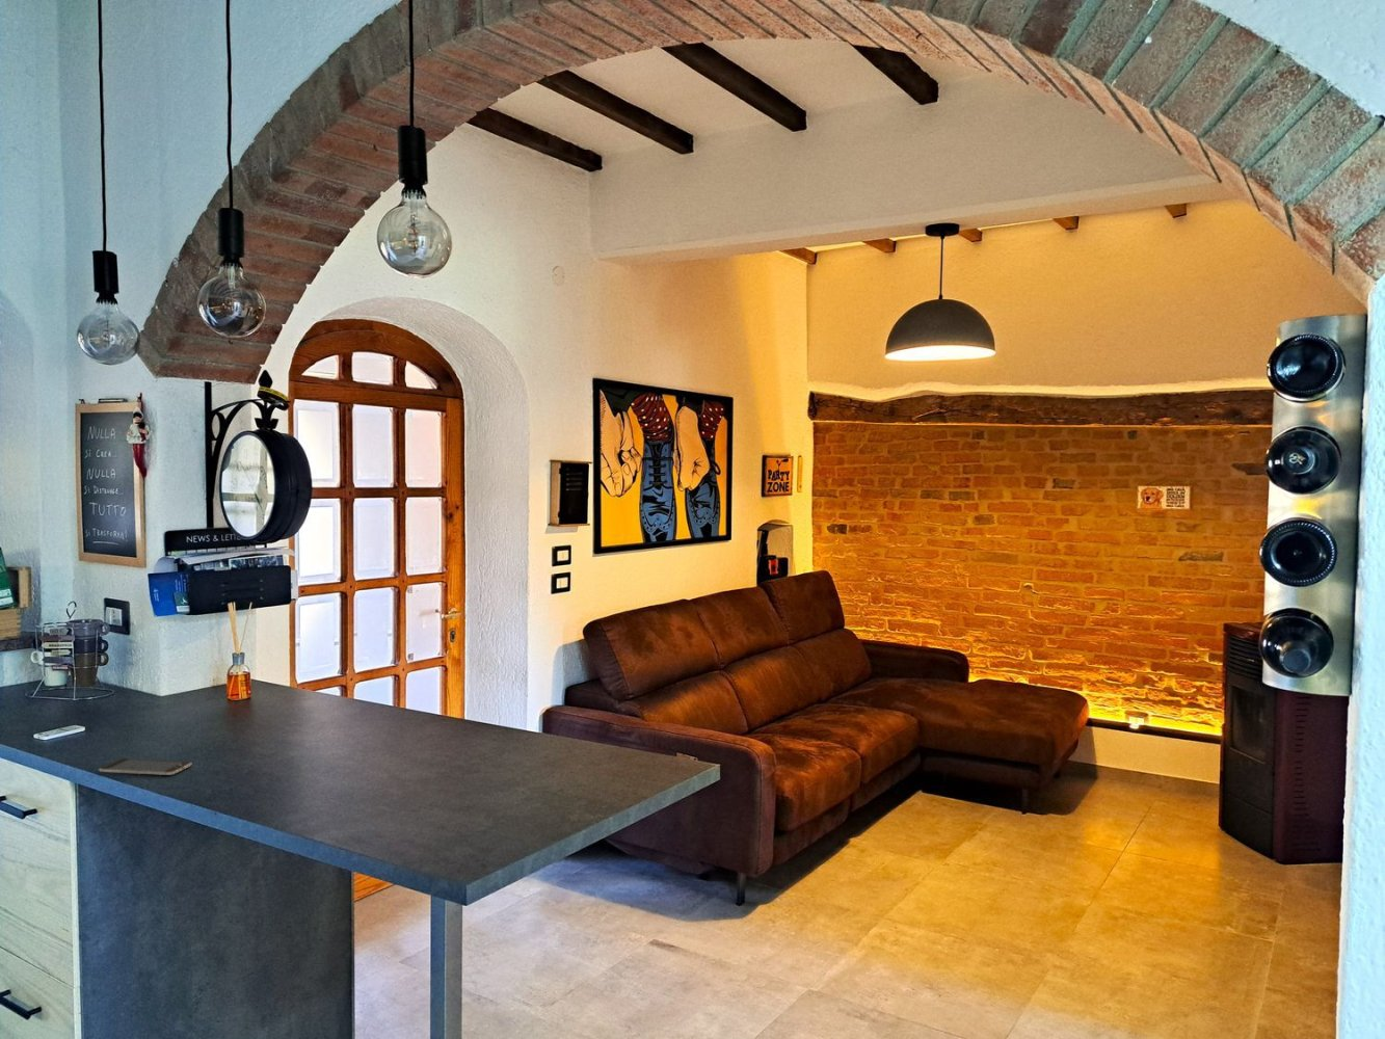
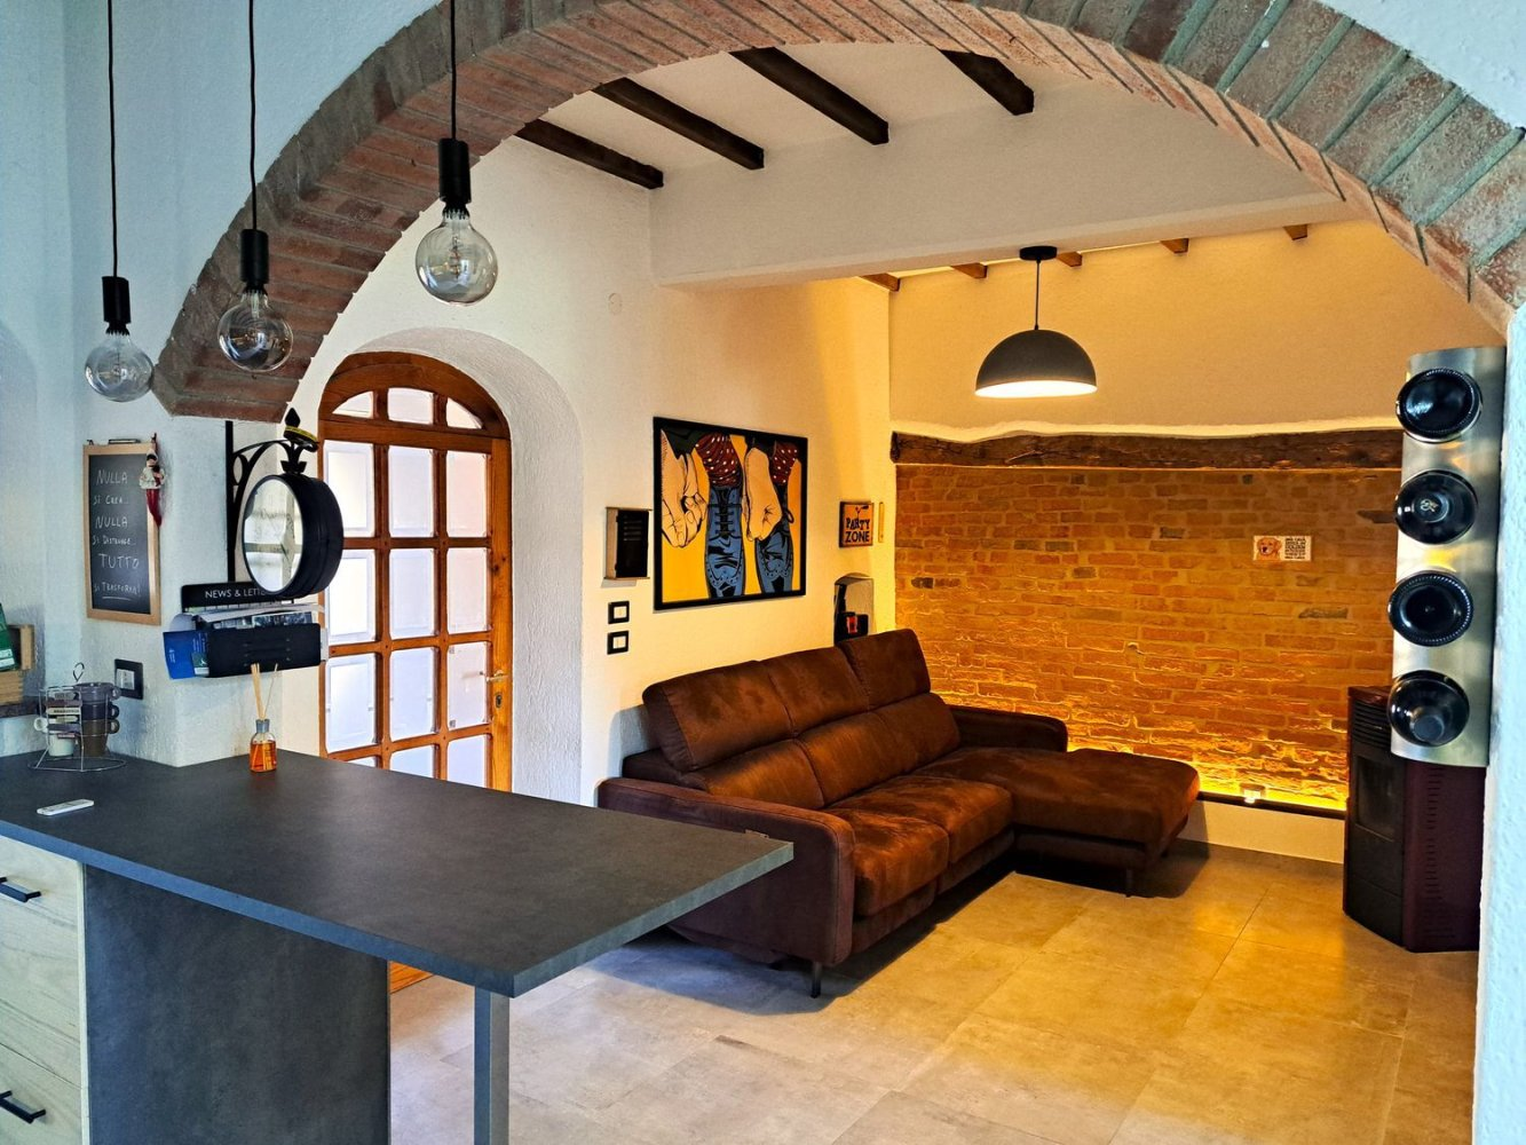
- smartphone [97,757,192,776]
